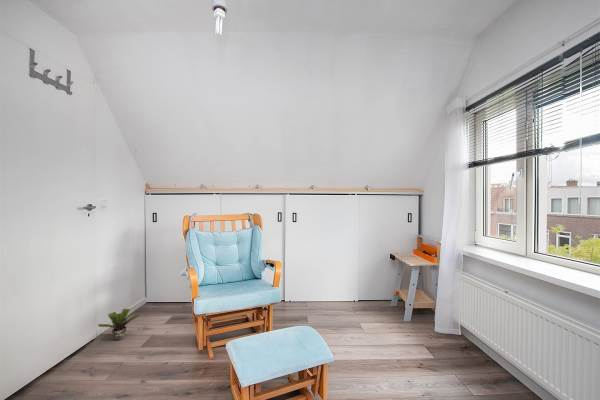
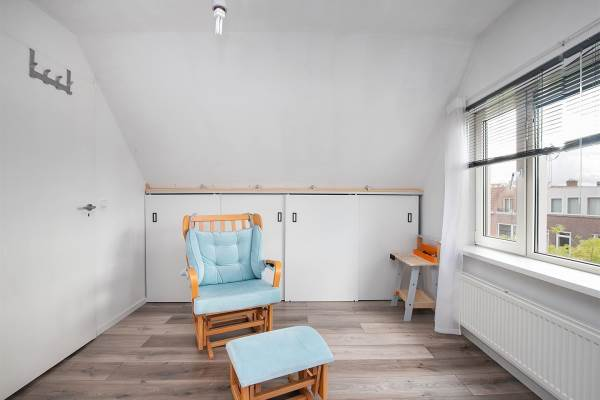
- potted plant [97,308,141,341]
